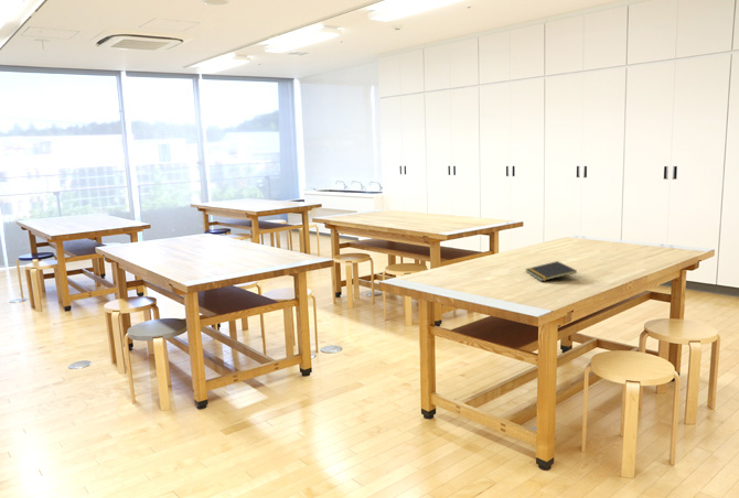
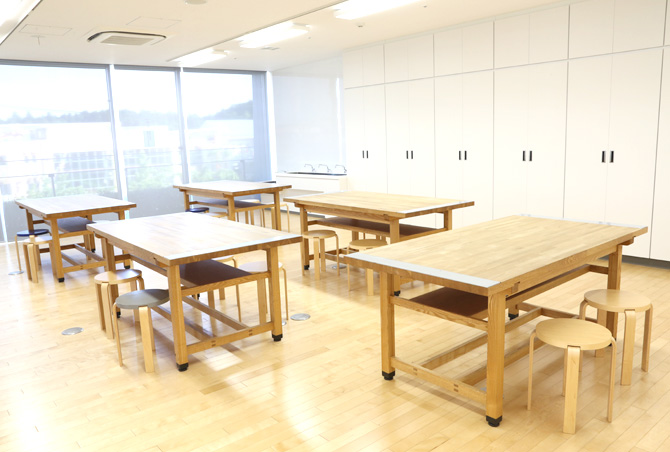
- notepad [524,260,578,282]
